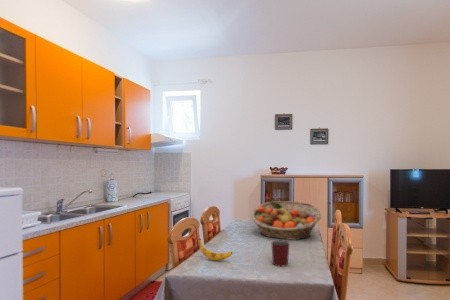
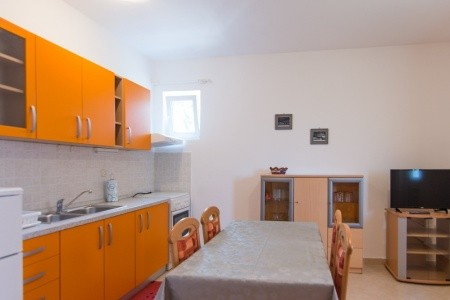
- banana [198,238,233,262]
- fruit basket [250,200,322,241]
- mug [271,239,290,267]
